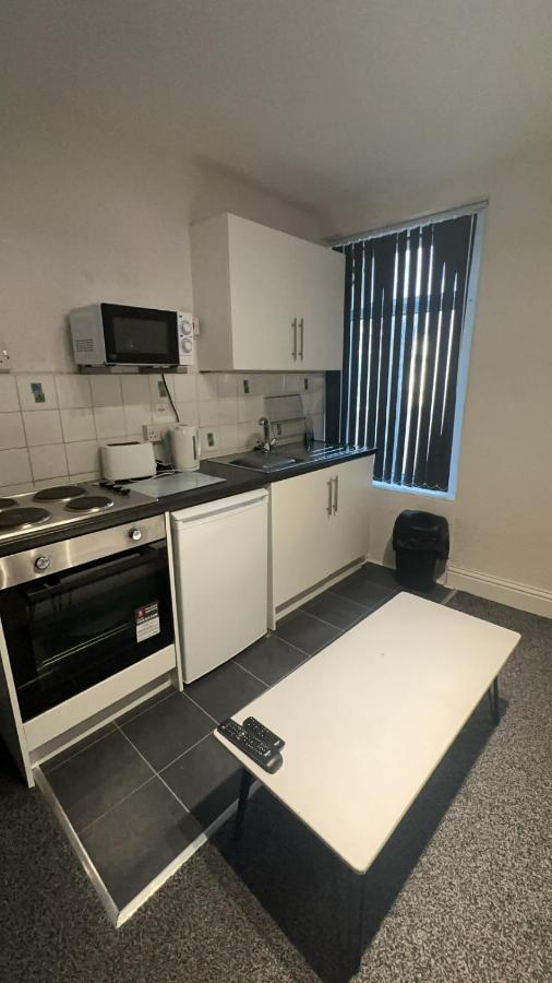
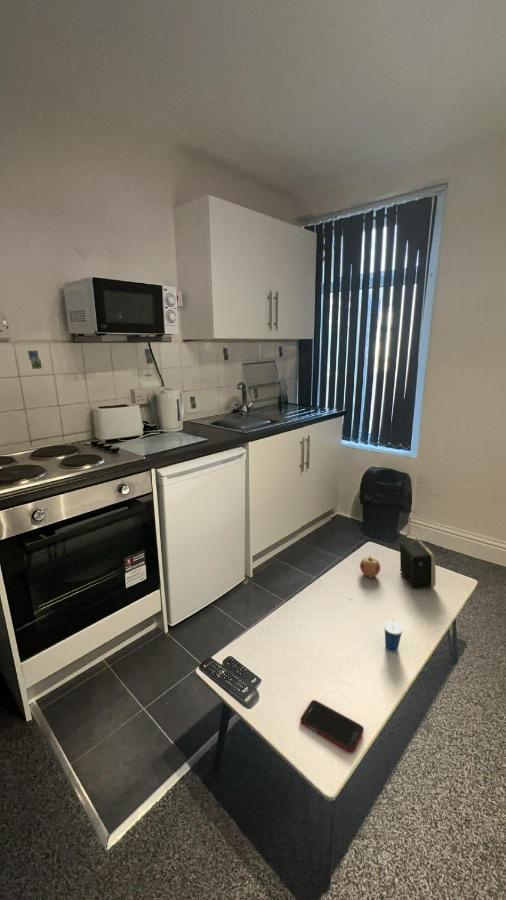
+ speaker [398,539,437,589]
+ fruit [359,554,381,578]
+ cell phone [299,699,365,754]
+ cup [383,618,404,653]
